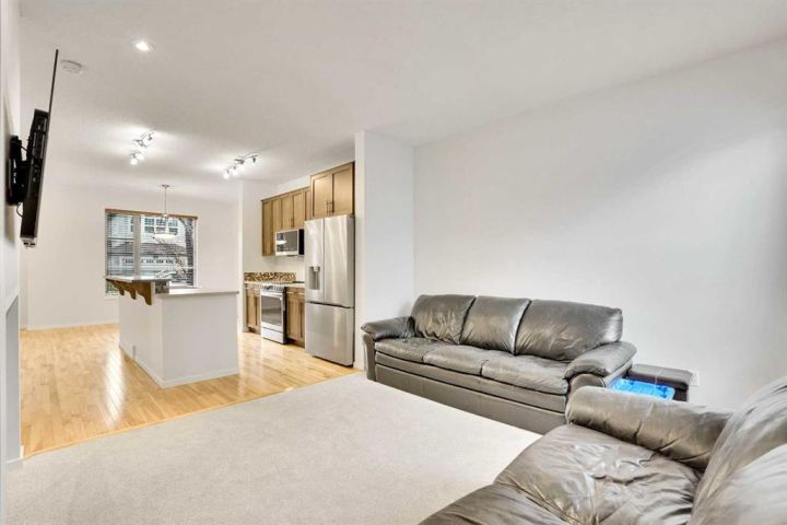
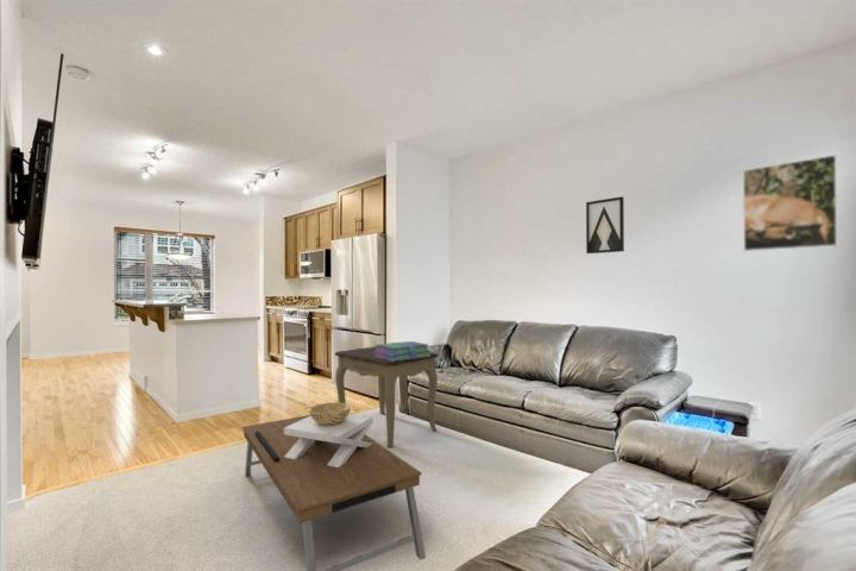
+ wall art [585,195,625,255]
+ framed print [742,153,838,252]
+ stack of books [374,340,432,362]
+ coffee table [241,414,427,571]
+ side table [334,345,440,448]
+ decorative bowl [284,401,374,468]
